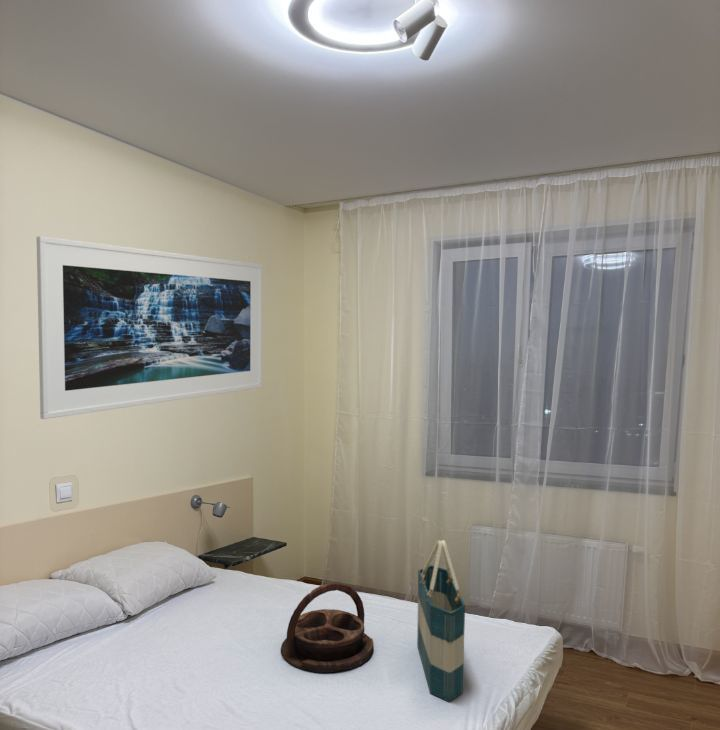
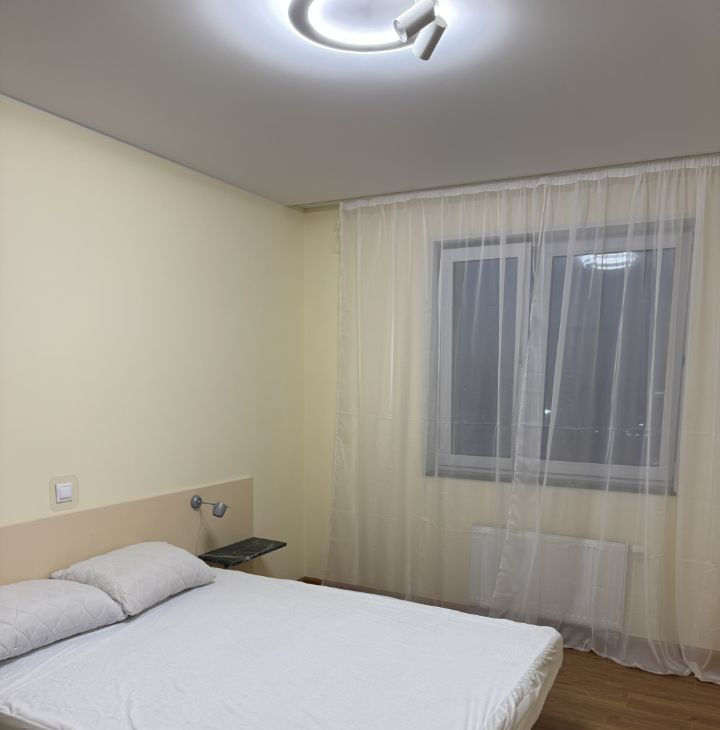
- serving tray [280,581,375,673]
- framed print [36,235,263,420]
- tote bag [416,539,466,703]
